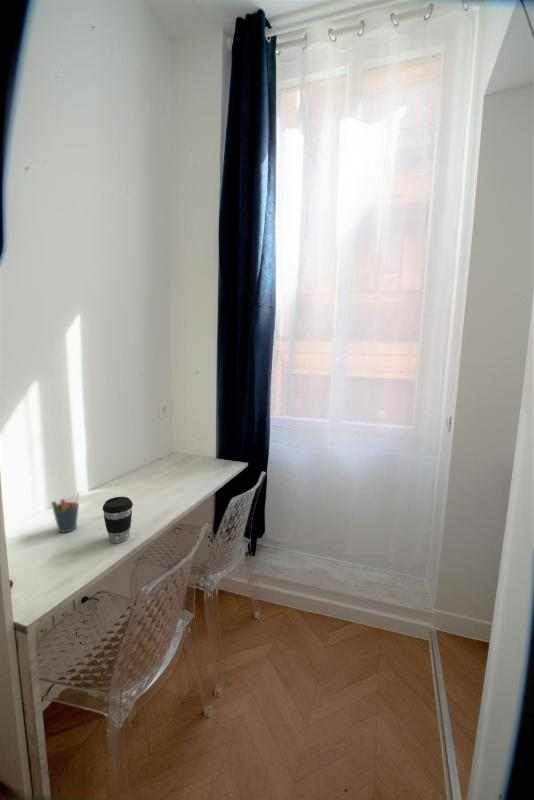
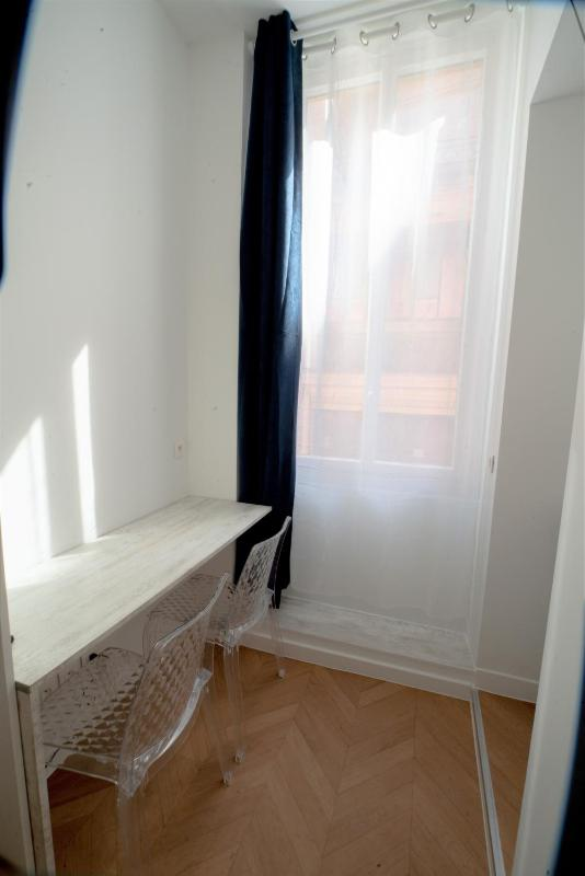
- coffee cup [102,496,134,544]
- pen holder [50,491,80,534]
